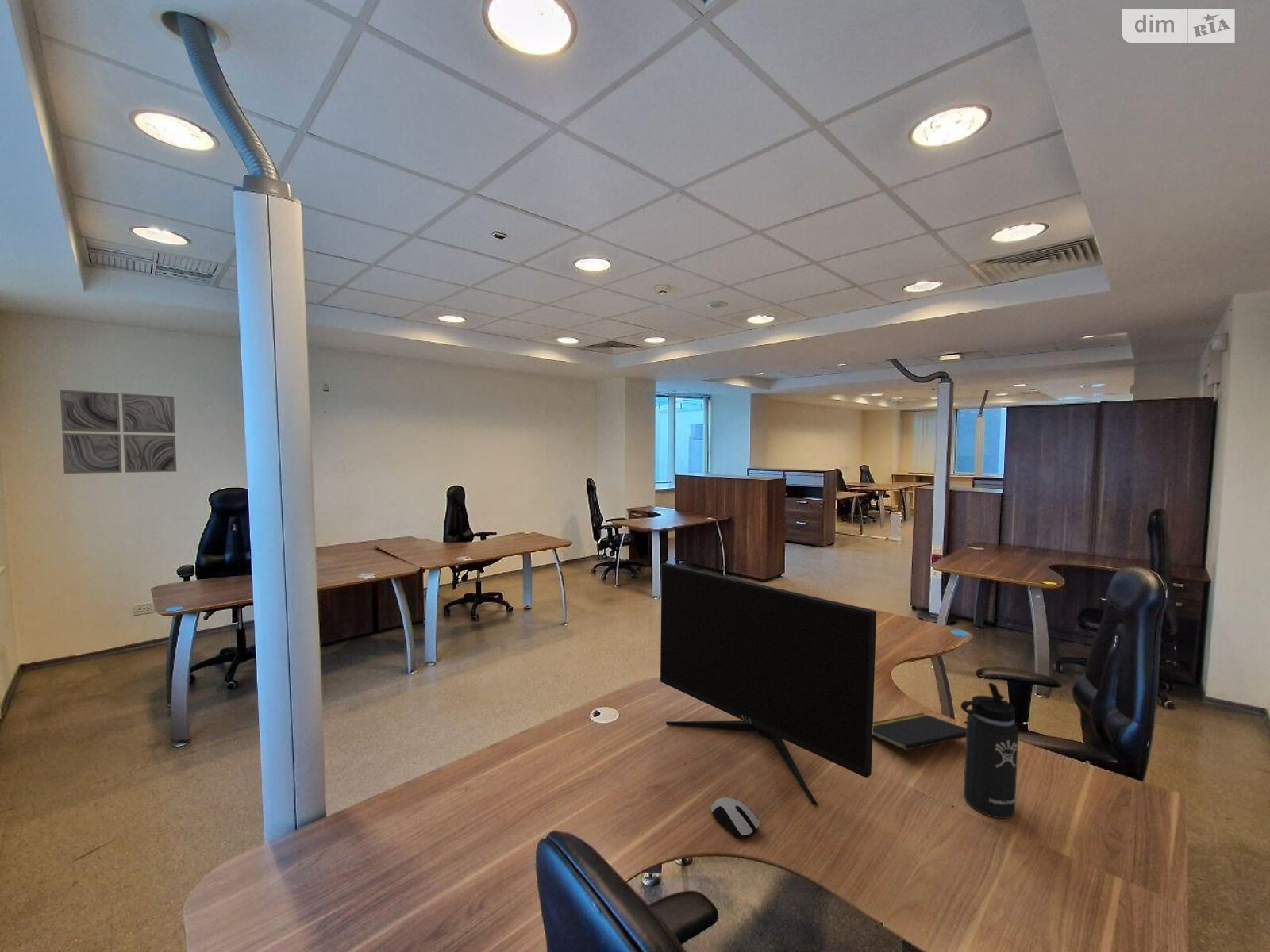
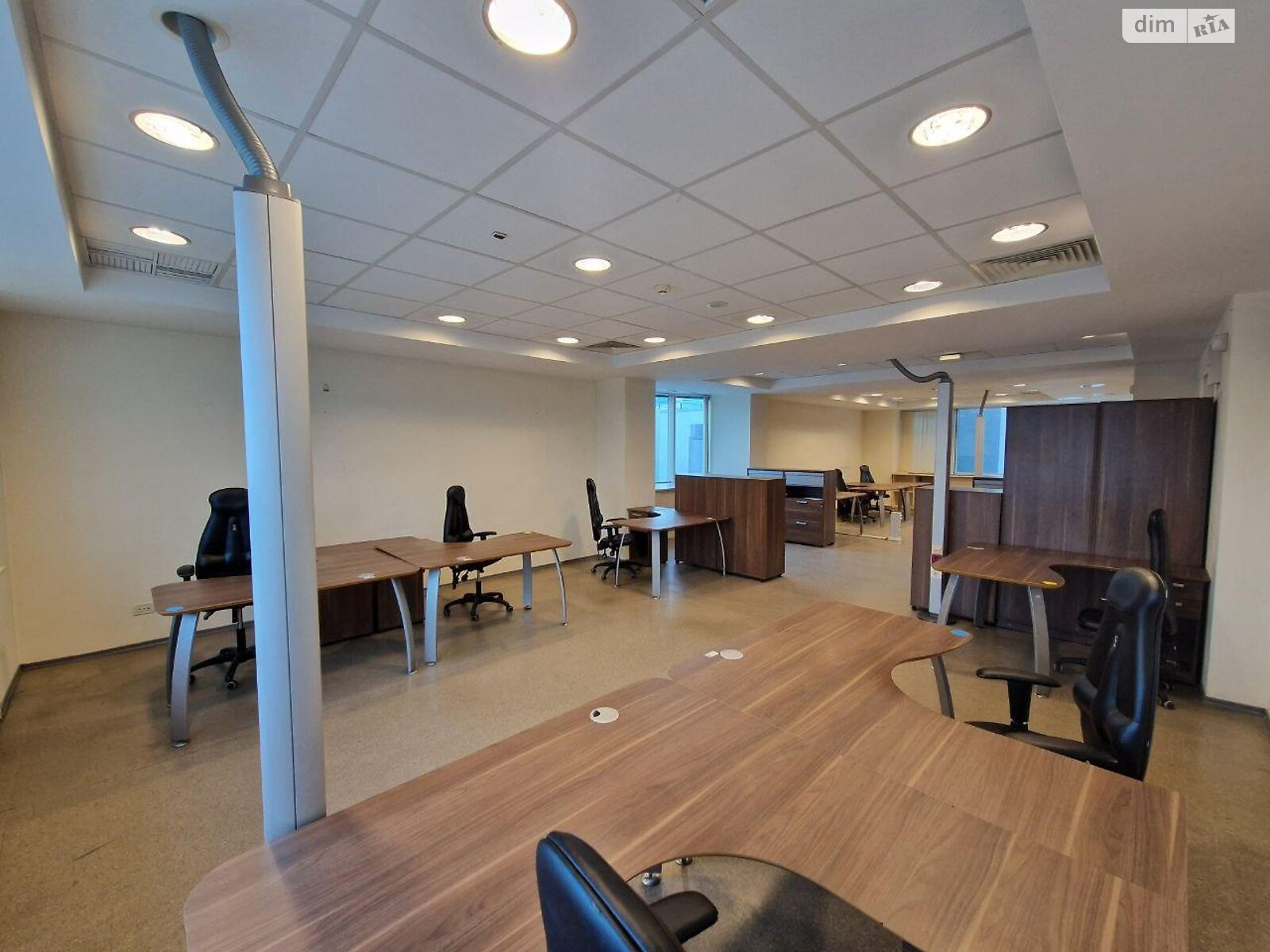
- thermos bottle [960,681,1019,820]
- notepad [872,712,966,751]
- computer monitor [660,562,877,806]
- wall art [60,389,177,474]
- computer mouse [710,797,760,839]
